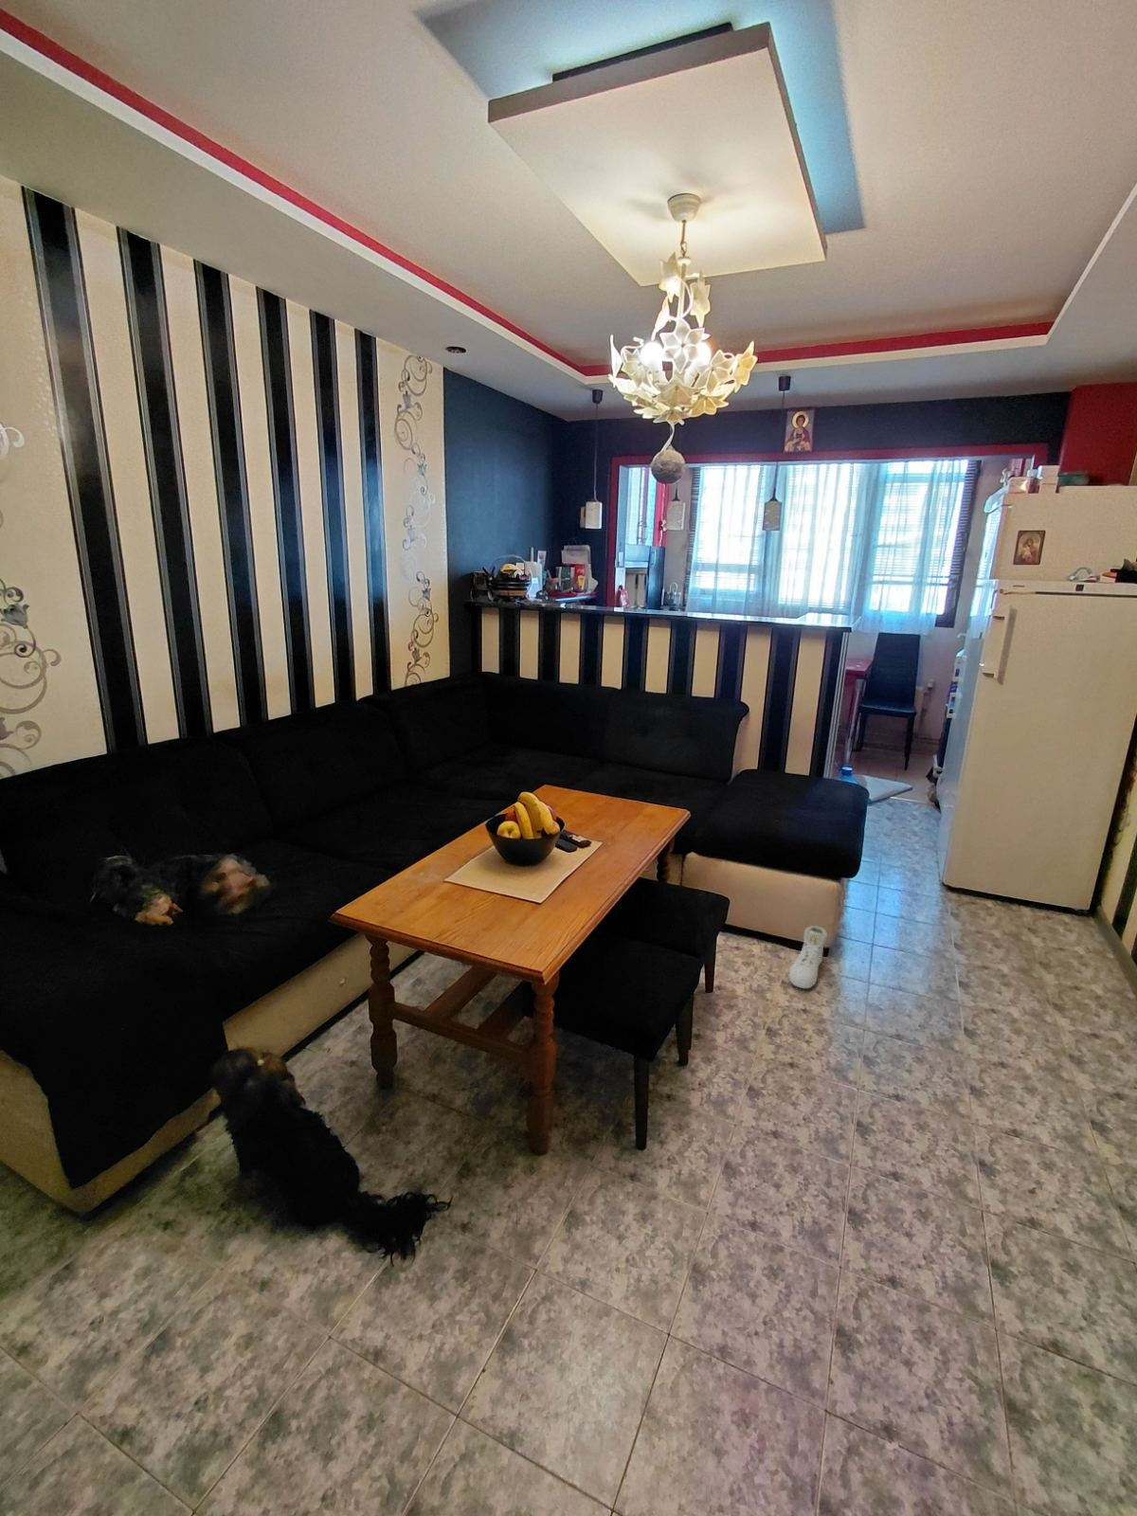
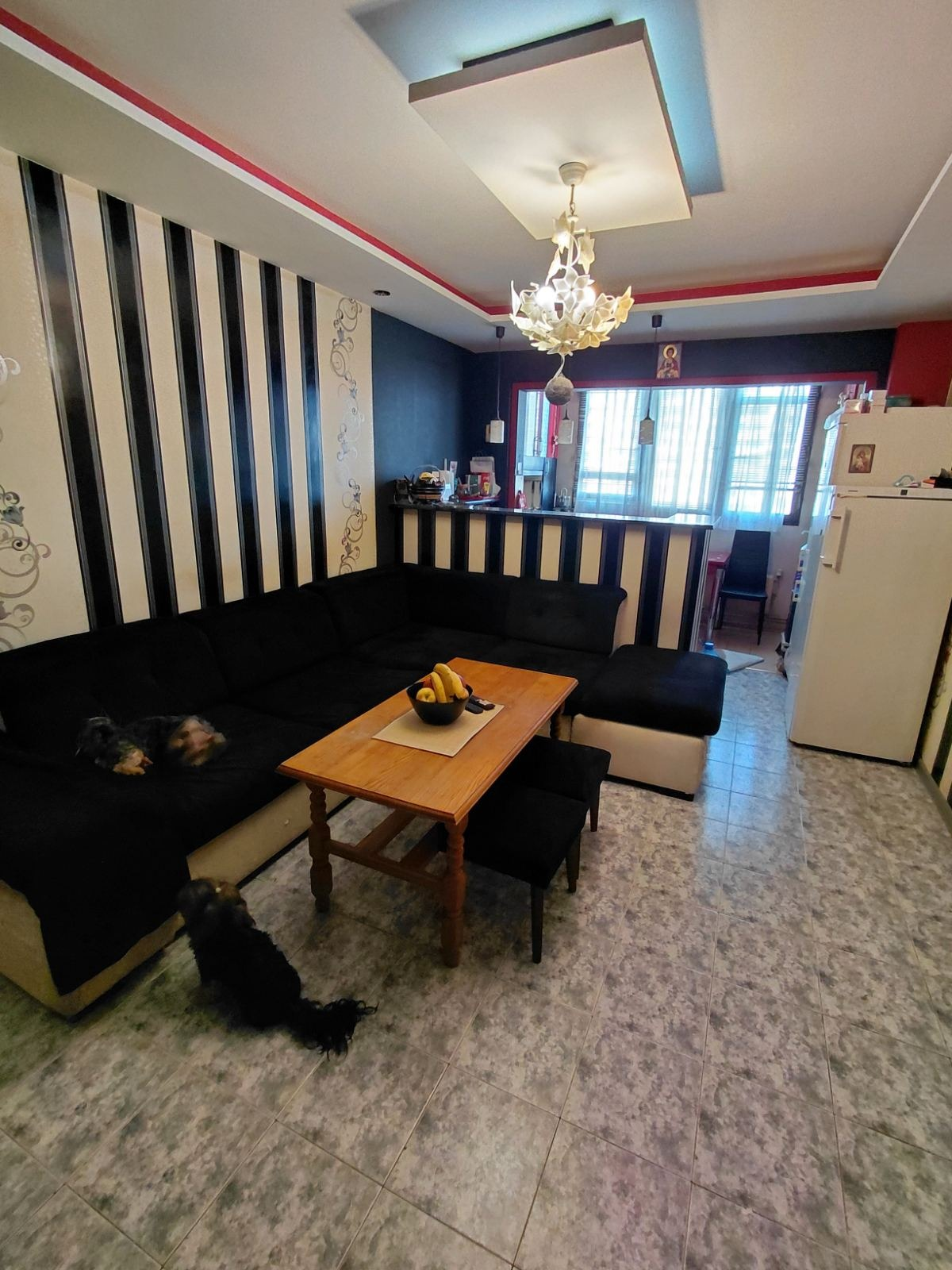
- sneaker [787,925,828,990]
